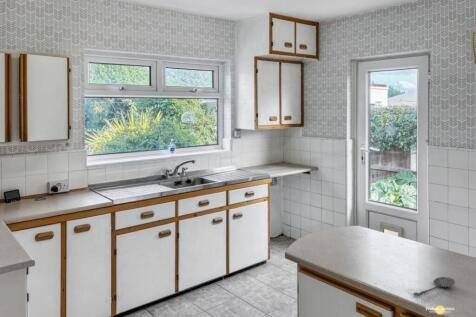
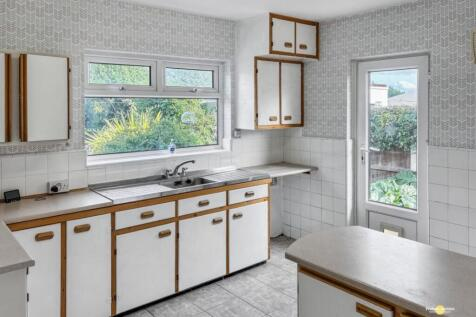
- spoon [412,276,456,297]
